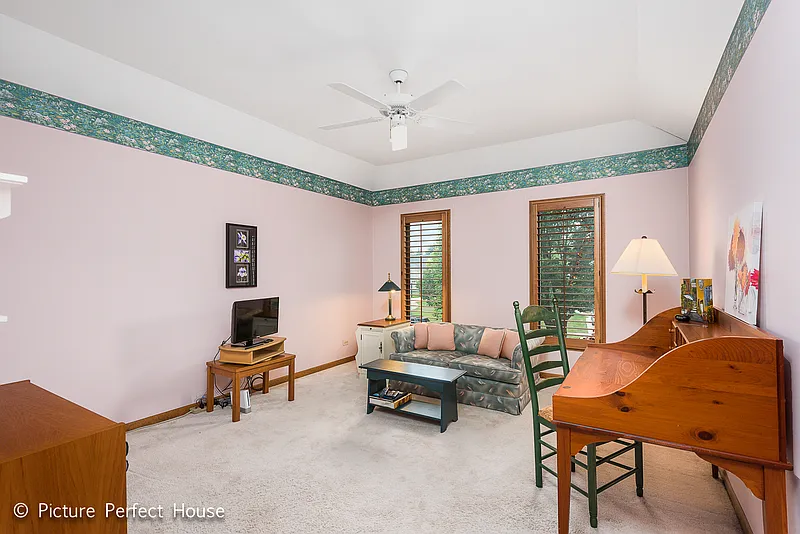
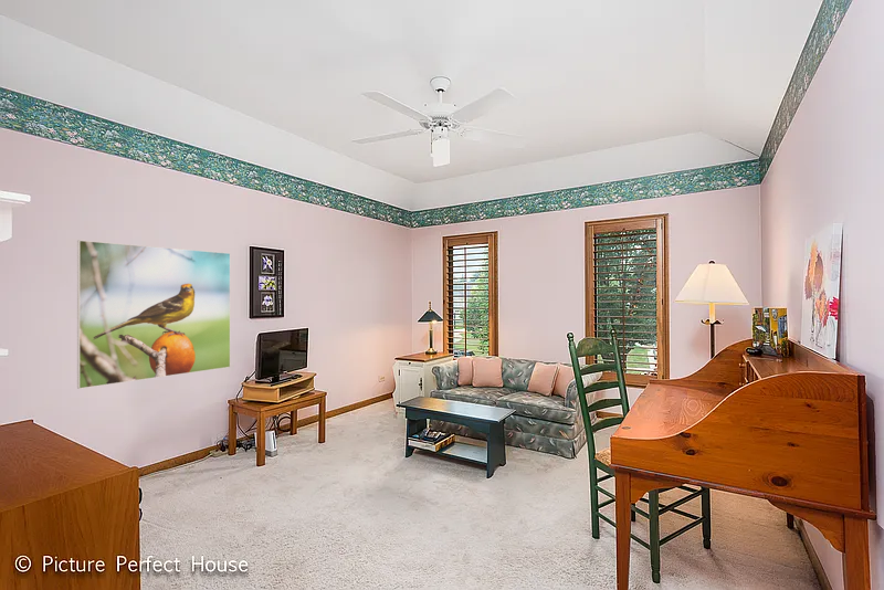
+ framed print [76,239,231,390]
